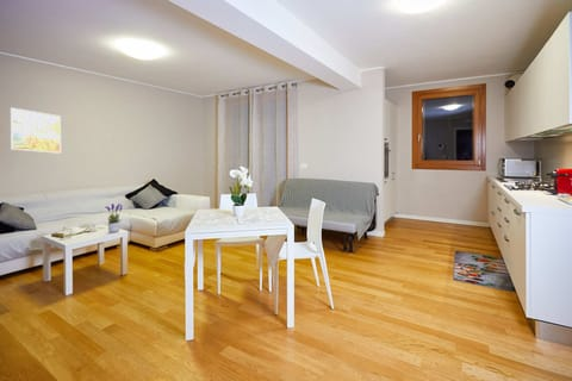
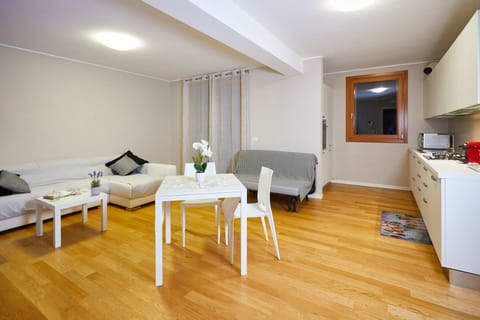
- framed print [10,107,62,155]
